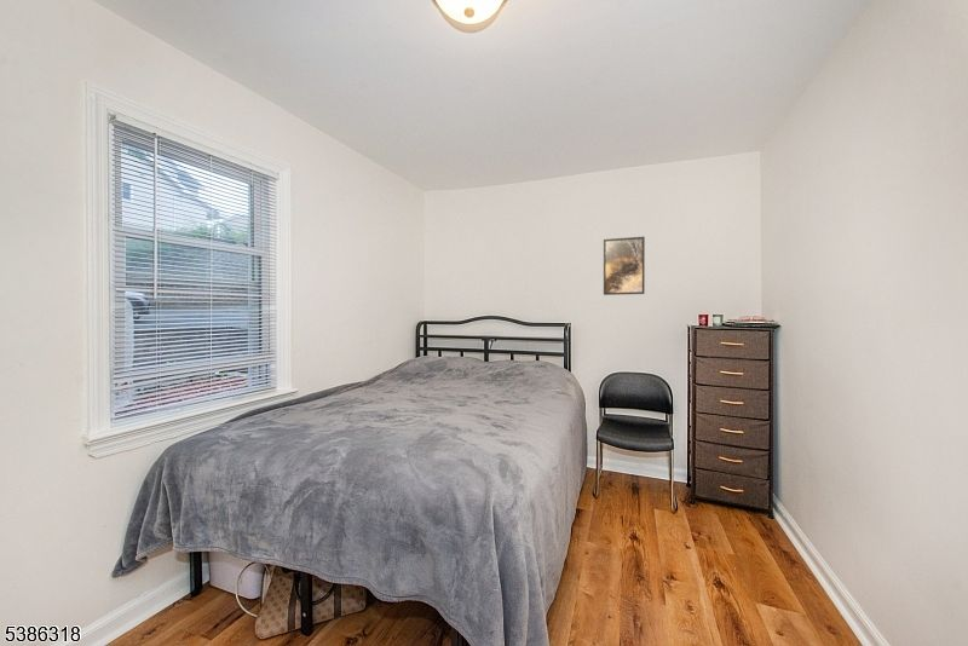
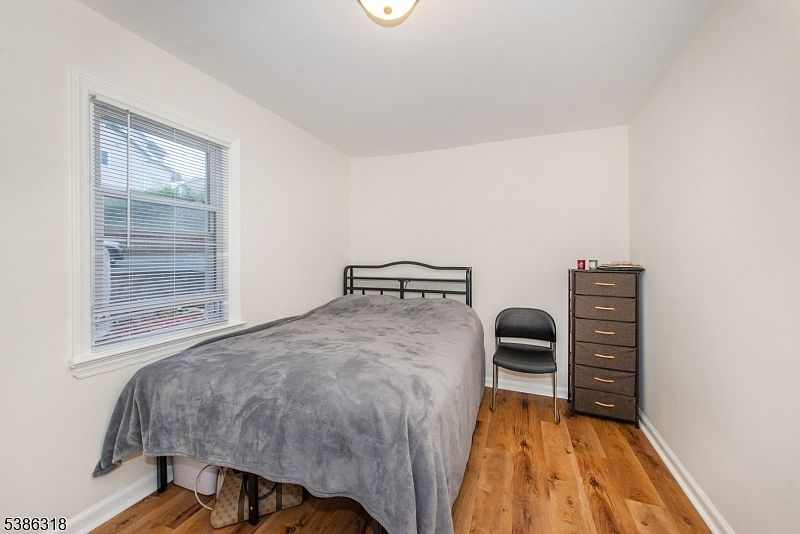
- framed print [603,236,646,296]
